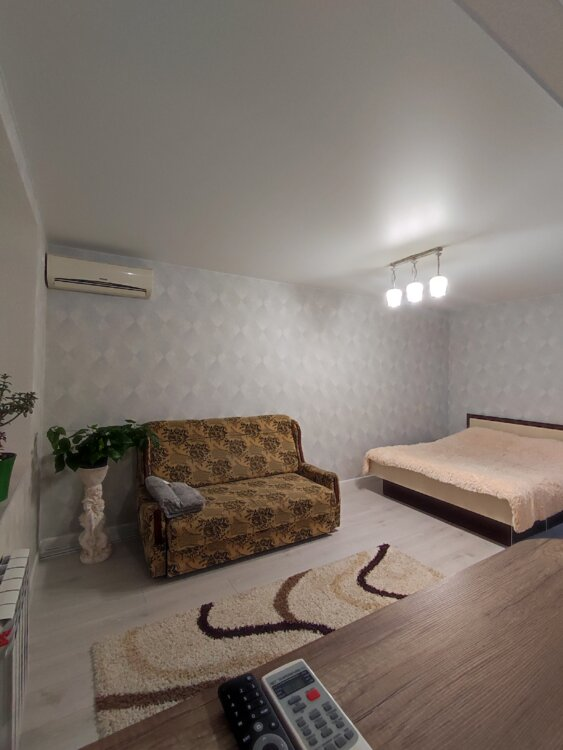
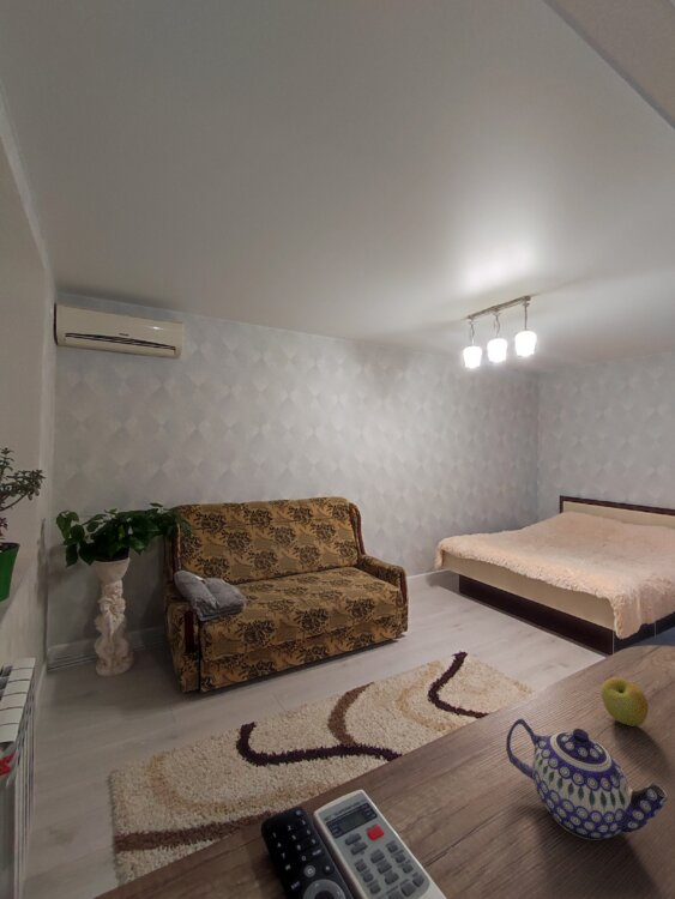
+ teapot [505,718,669,841]
+ apple [599,676,650,728]
